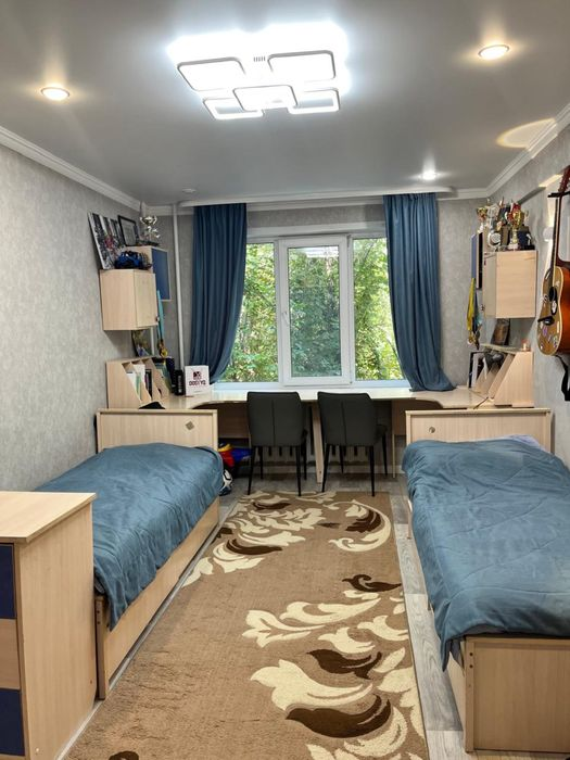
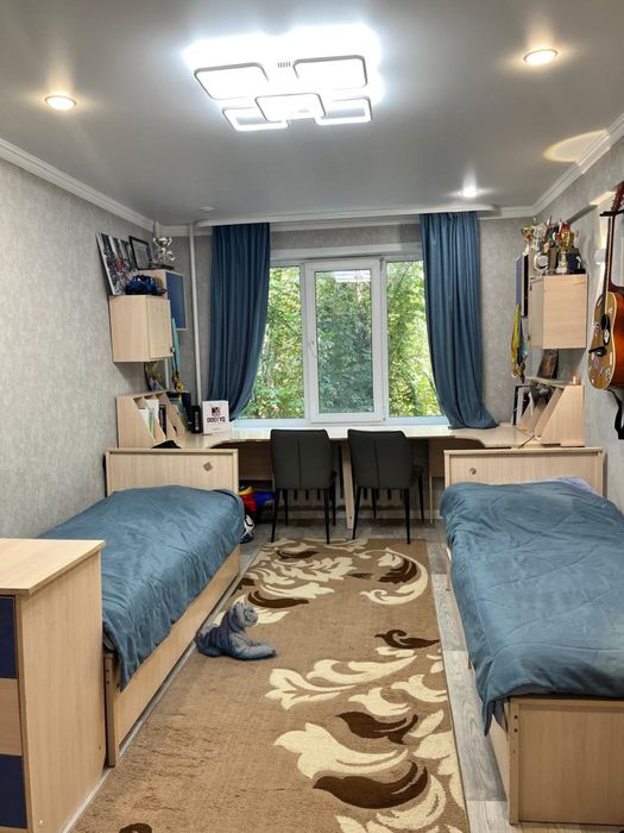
+ plush toy [193,601,278,660]
